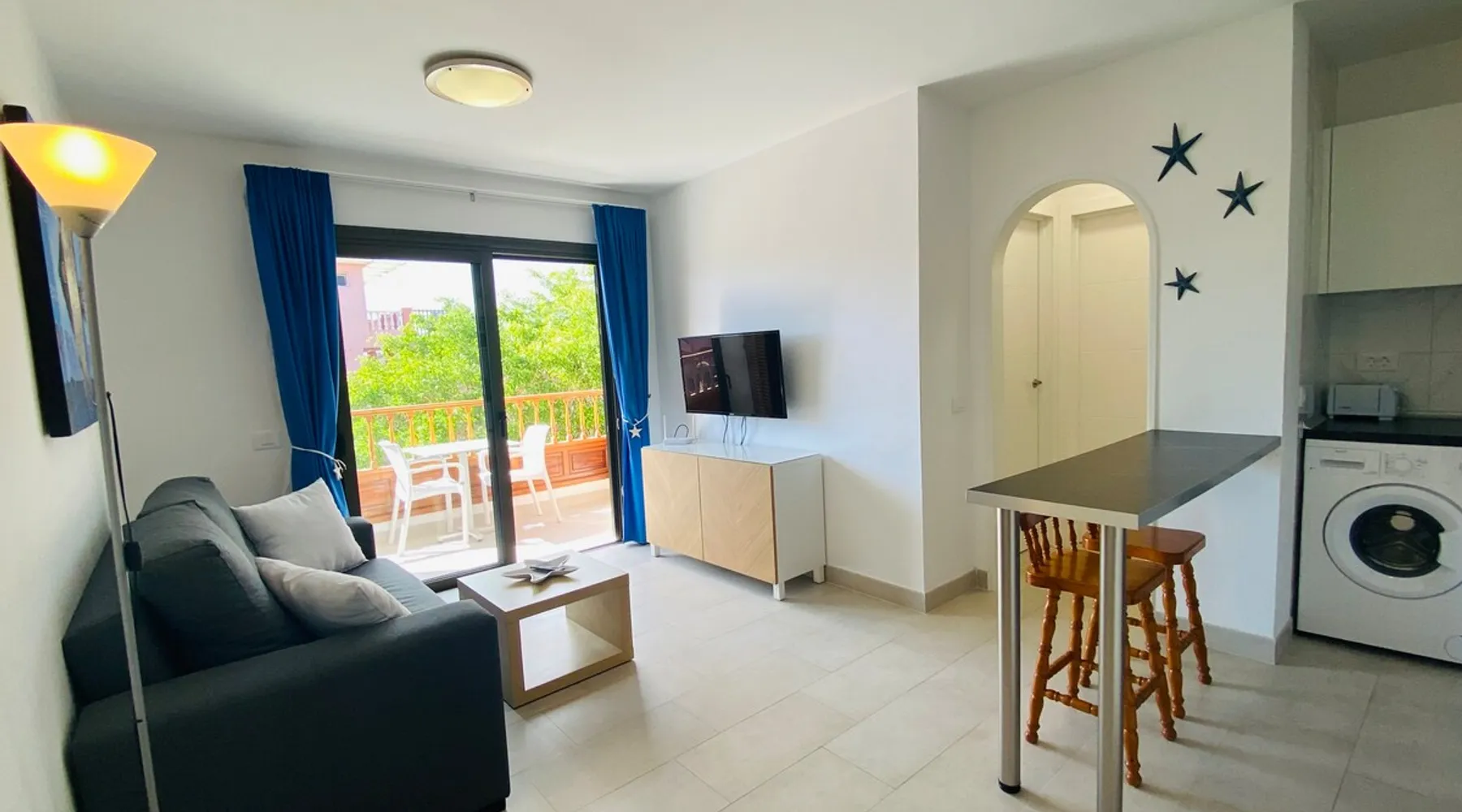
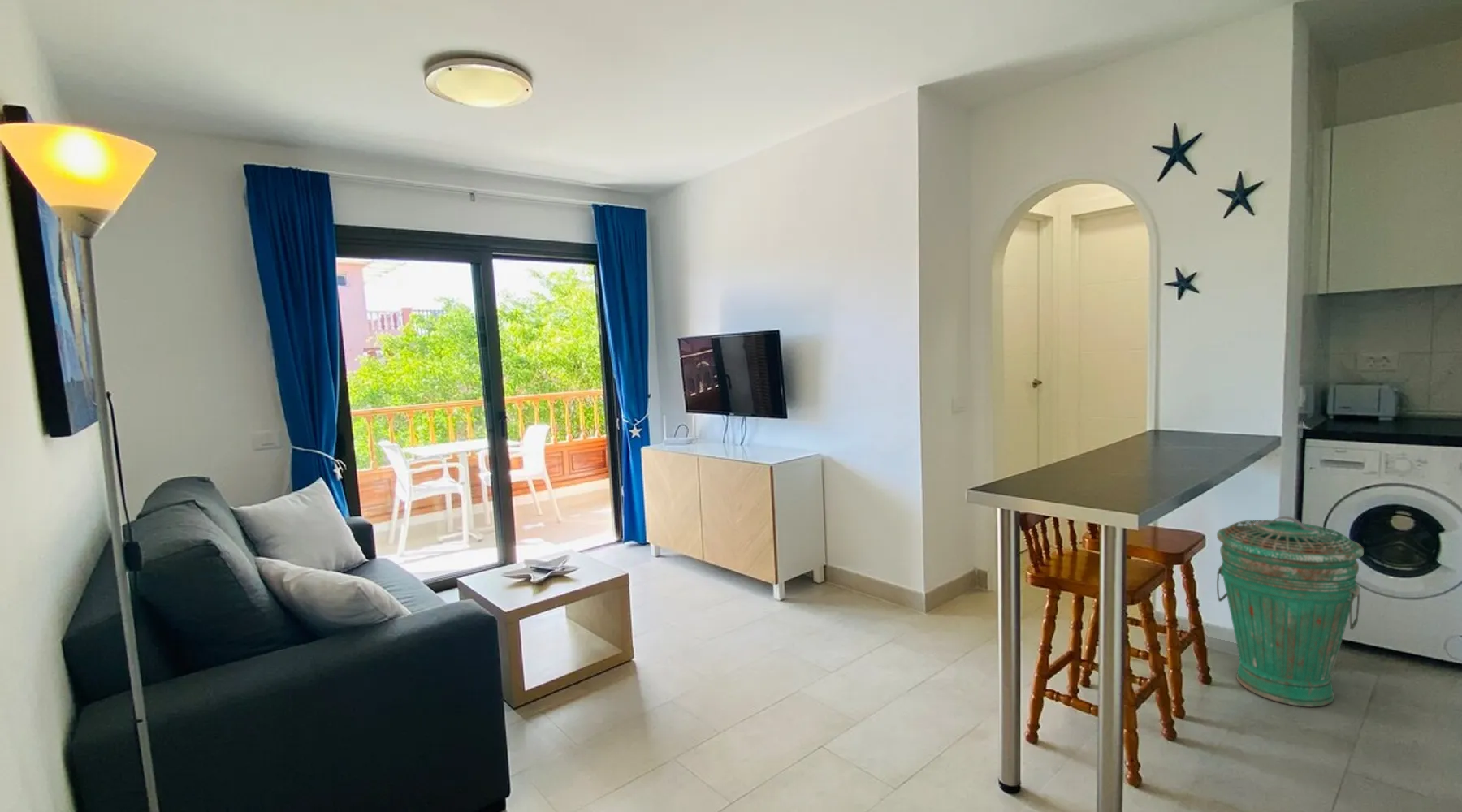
+ trash can [1216,516,1365,707]
